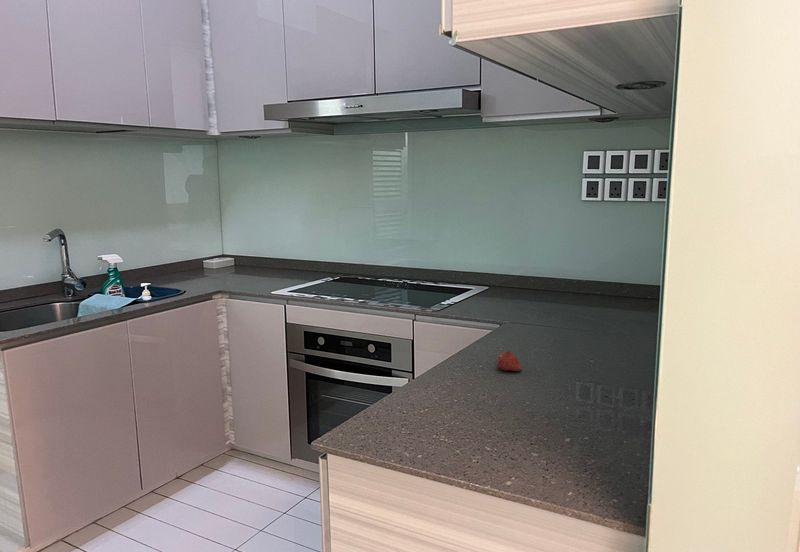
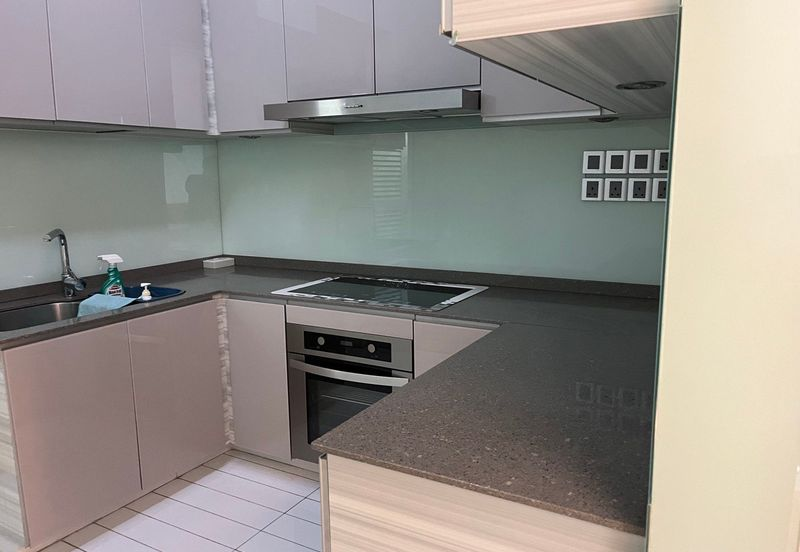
- fruit [496,350,523,372]
